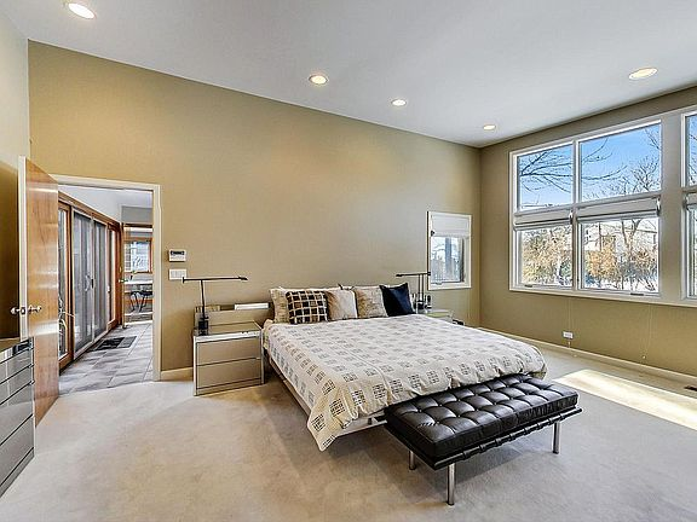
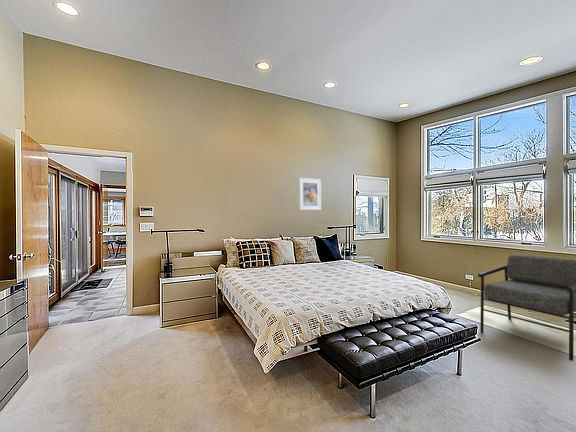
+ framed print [298,177,322,211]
+ armchair [477,253,576,362]
